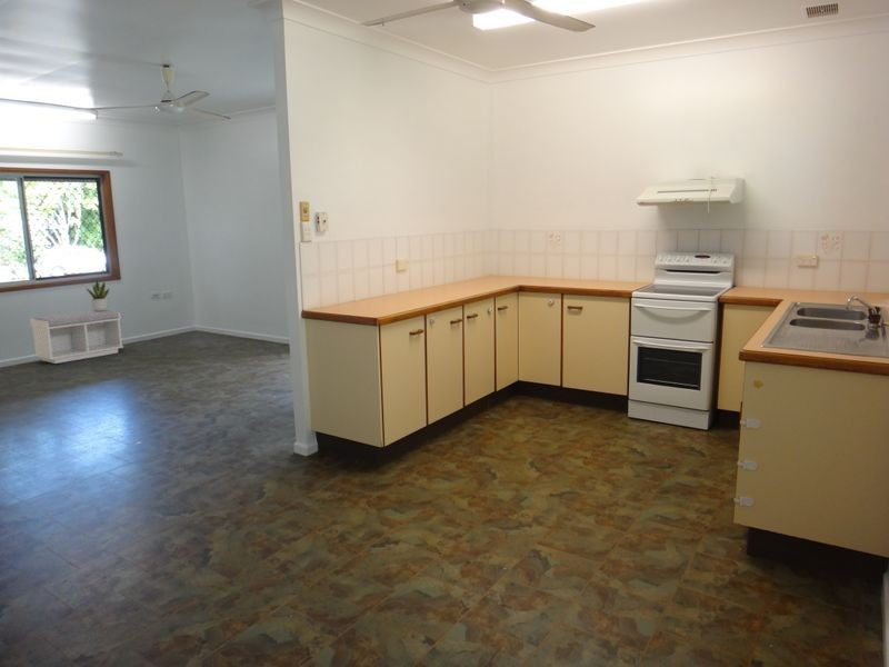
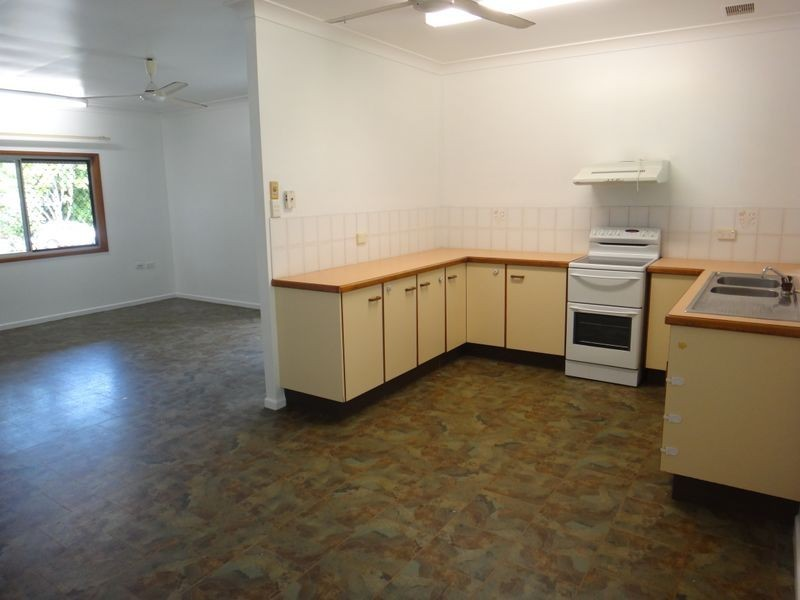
- bench [29,309,124,365]
- potted plant [84,278,110,311]
